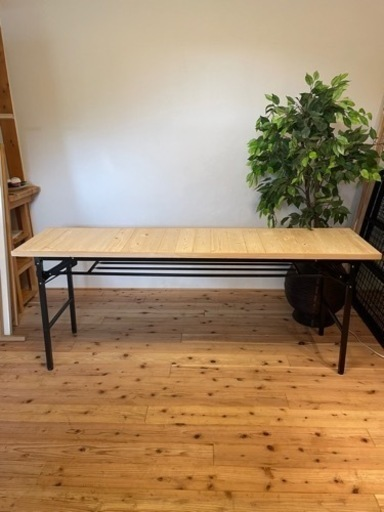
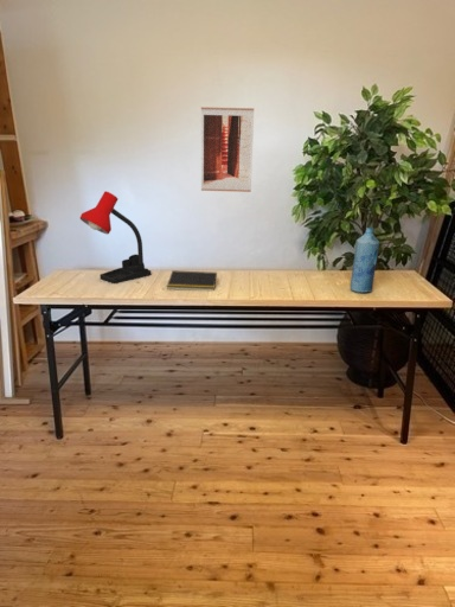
+ notepad [166,269,218,292]
+ wall art [200,107,255,193]
+ bottle [350,226,380,294]
+ desk lamp [79,190,152,285]
